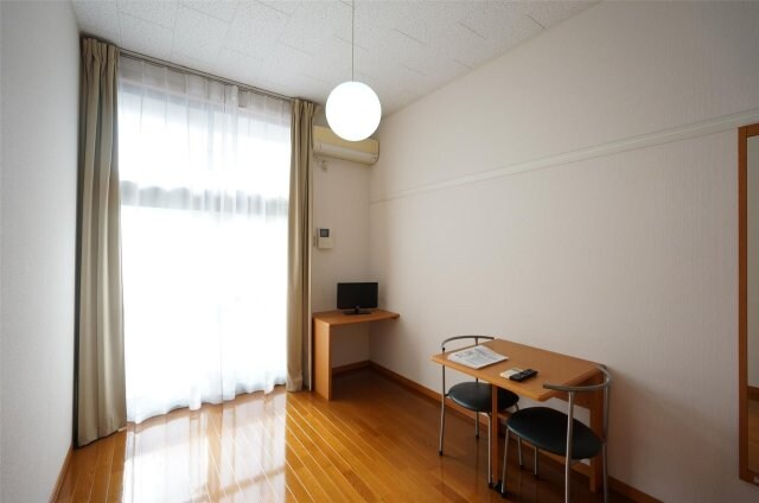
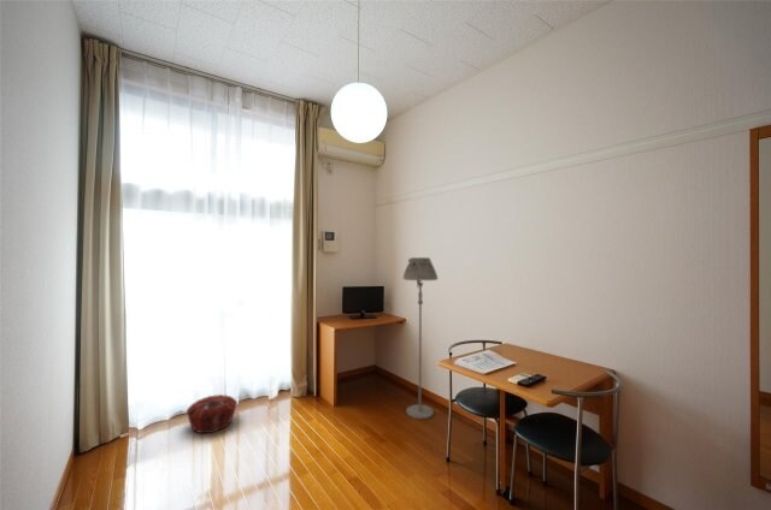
+ floor lamp [402,256,439,420]
+ woven basket [186,393,239,434]
